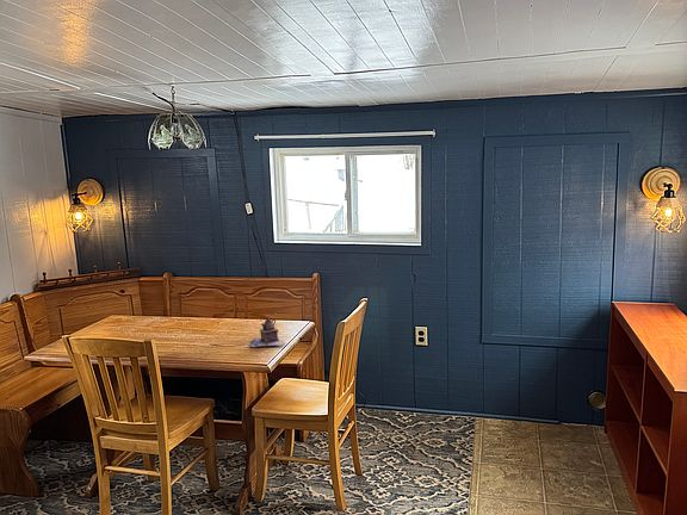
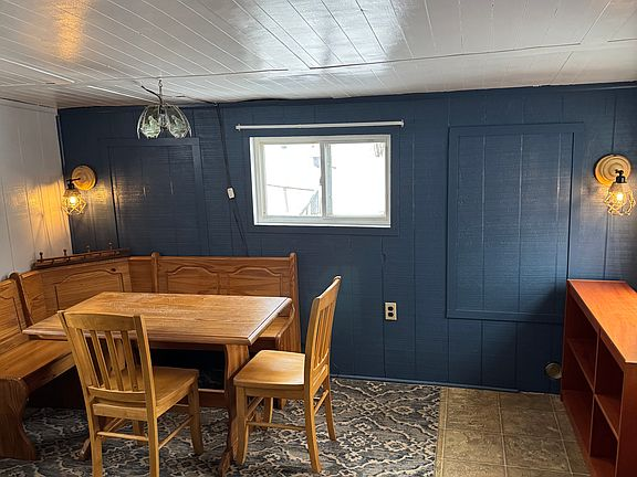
- teapot [248,317,286,349]
